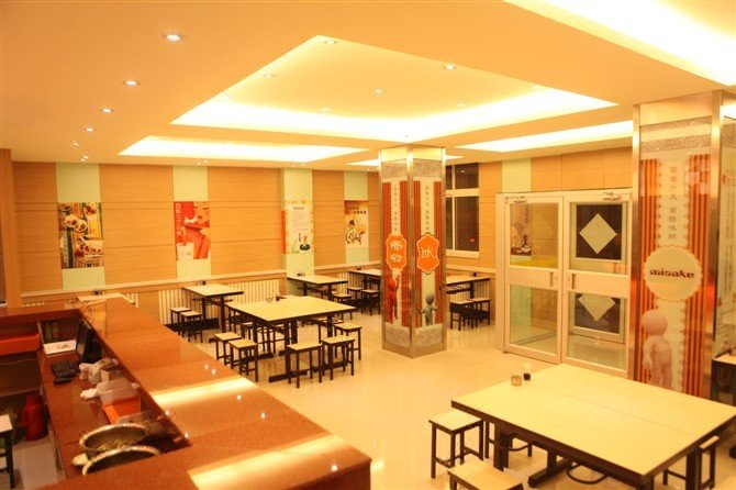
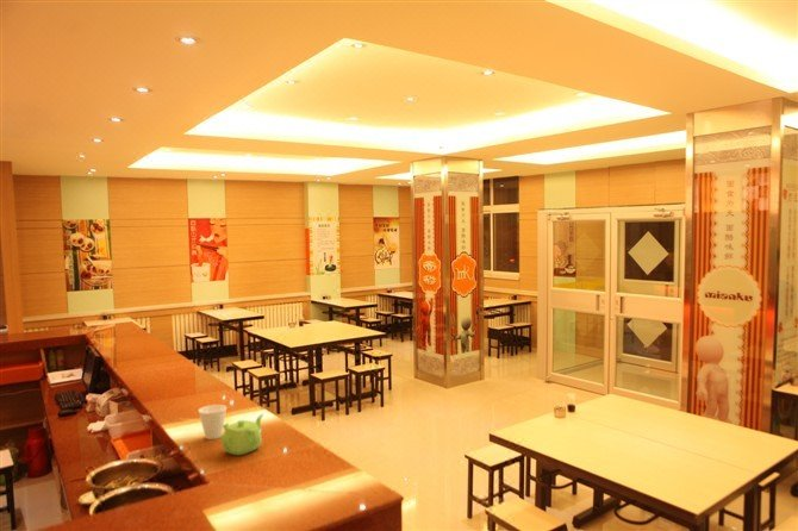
+ teapot [219,413,264,456]
+ cup [198,404,227,441]
